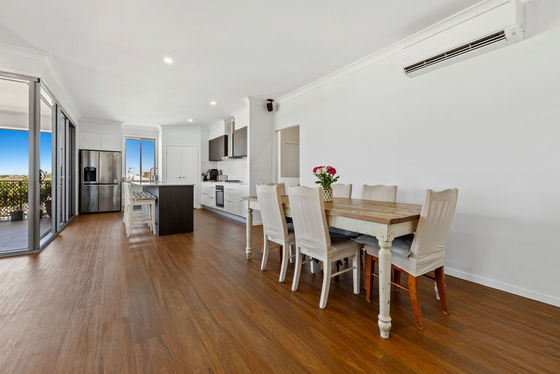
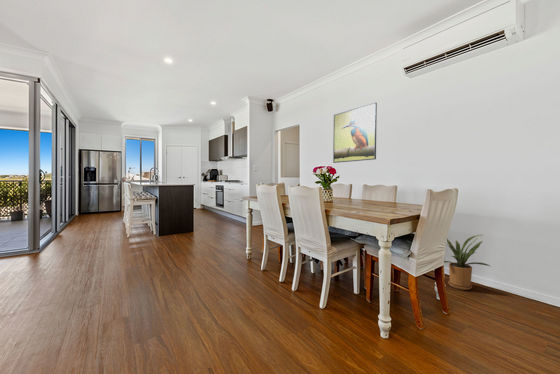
+ house plant [443,234,492,291]
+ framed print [332,102,378,164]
